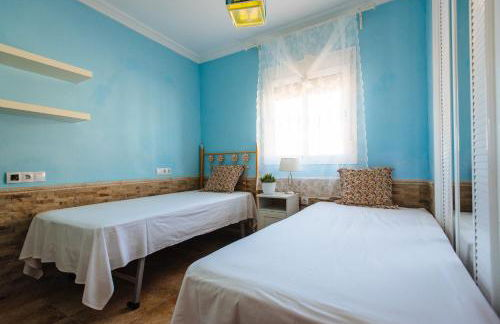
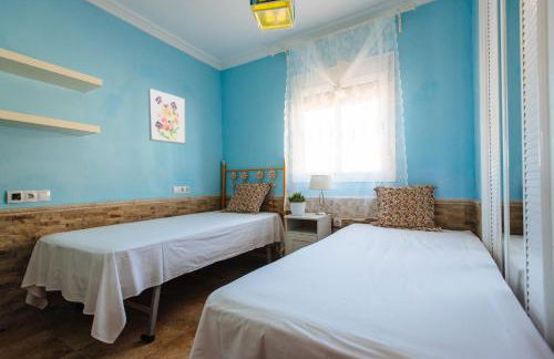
+ wall art [147,88,187,145]
